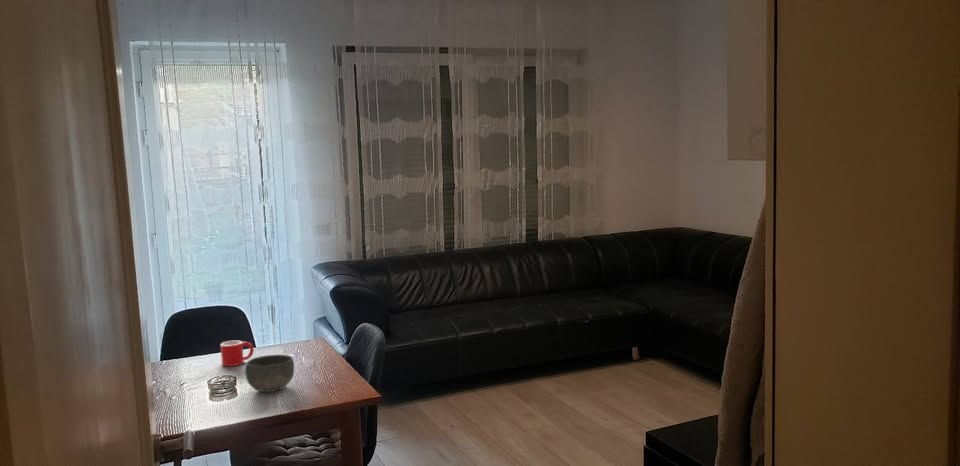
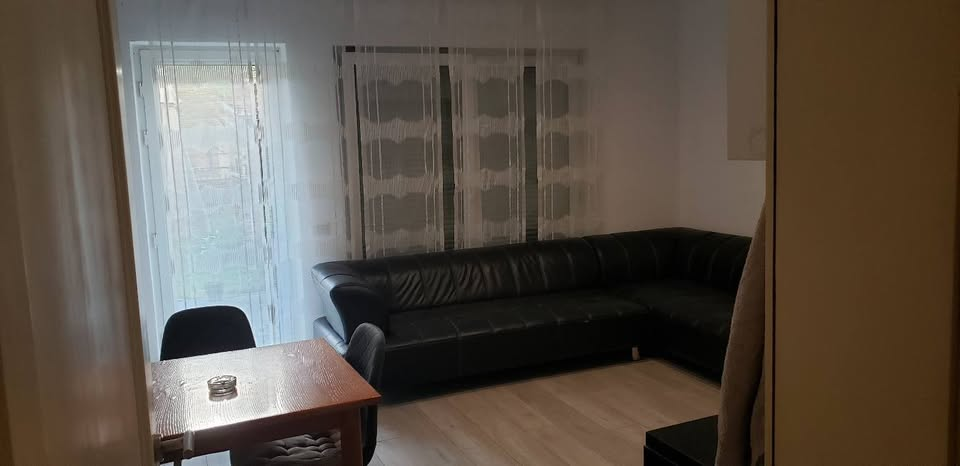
- bowl [244,354,295,393]
- mug [220,340,255,367]
